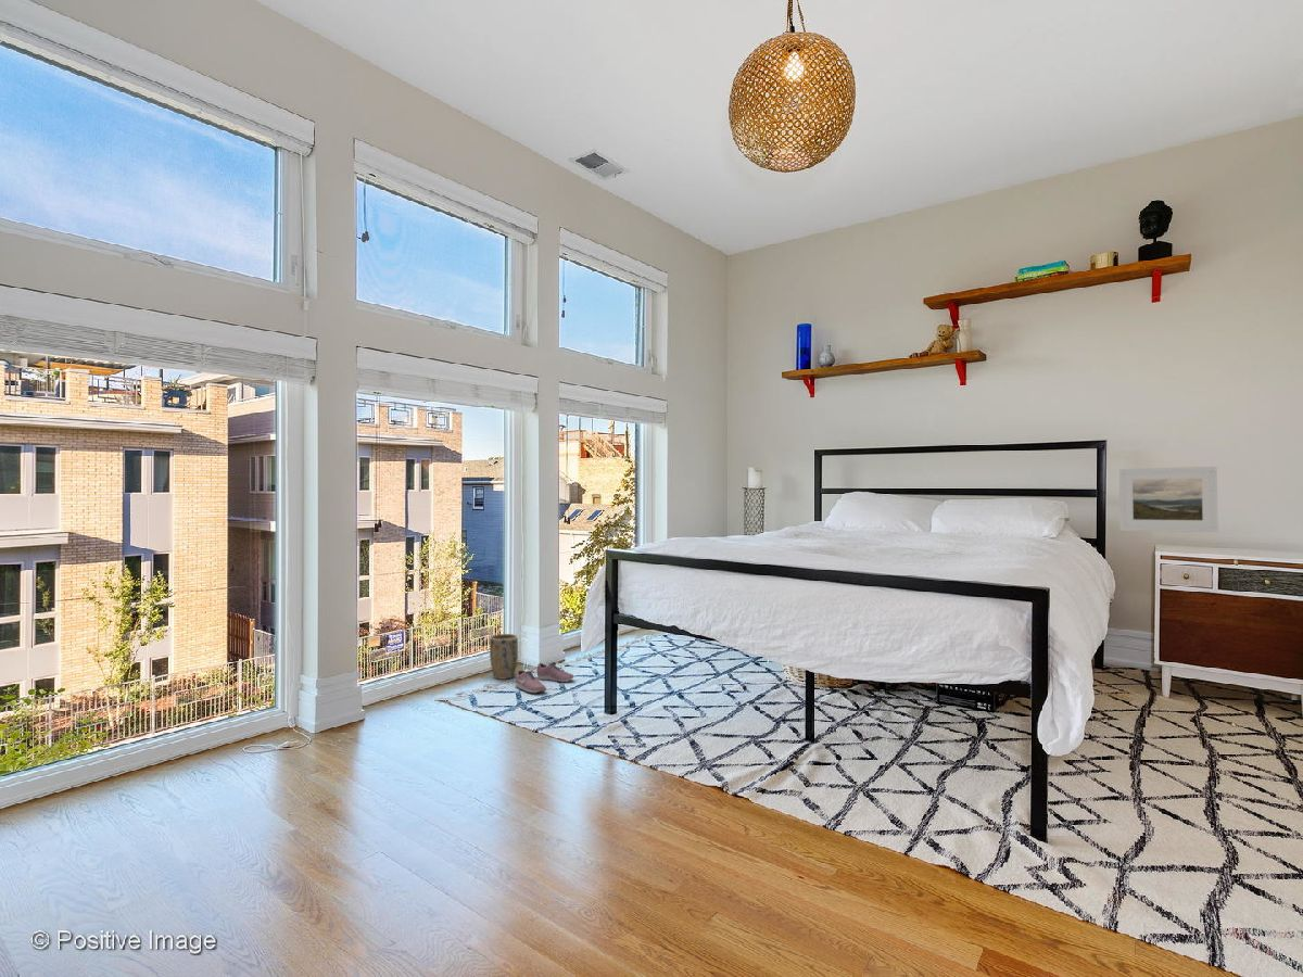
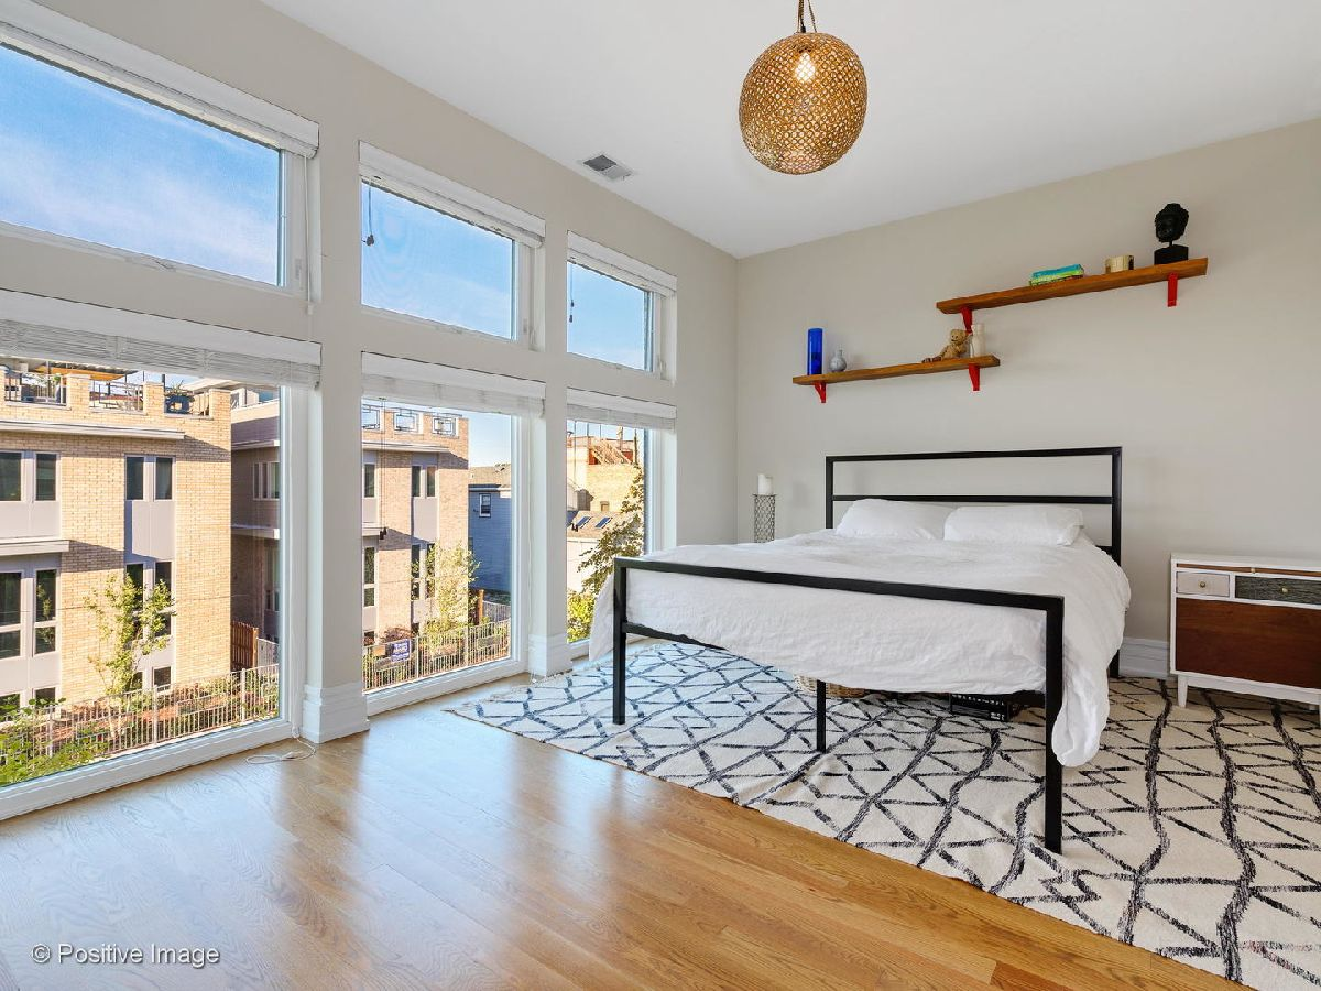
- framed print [1118,466,1219,533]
- shoe [515,661,574,694]
- plant pot [489,633,519,681]
